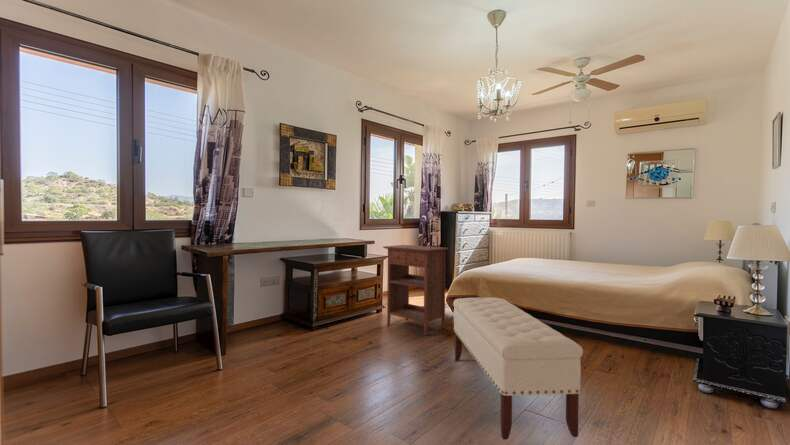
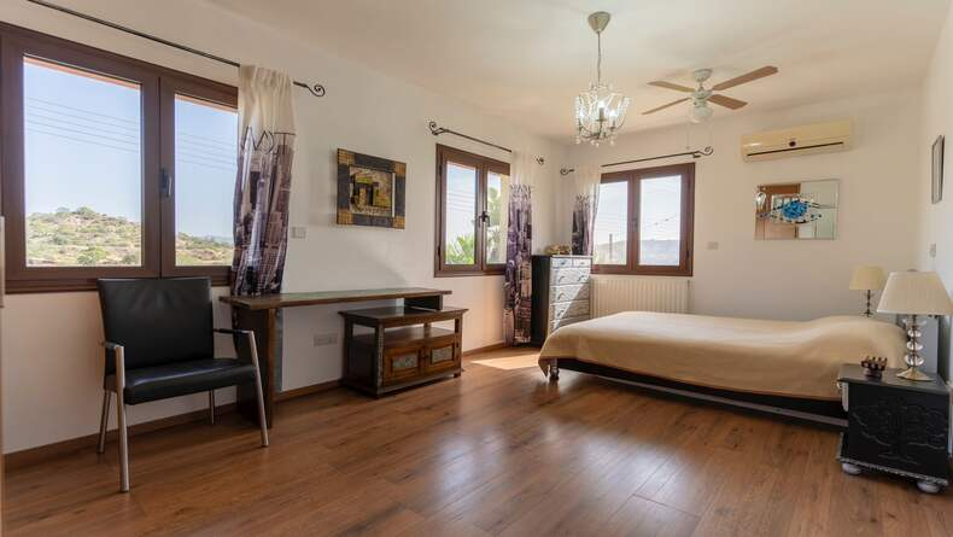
- nightstand [382,244,449,336]
- bench [452,296,584,441]
